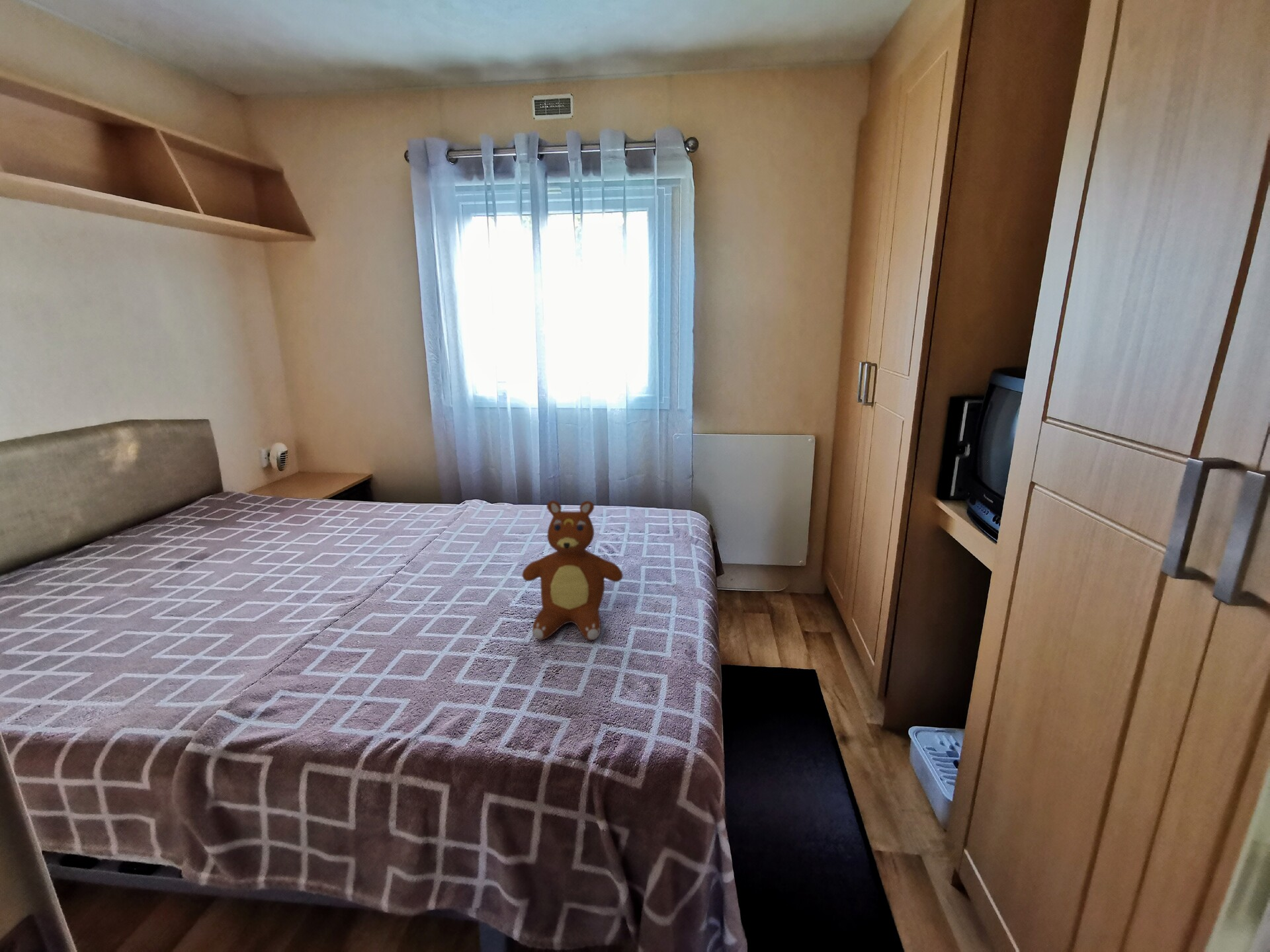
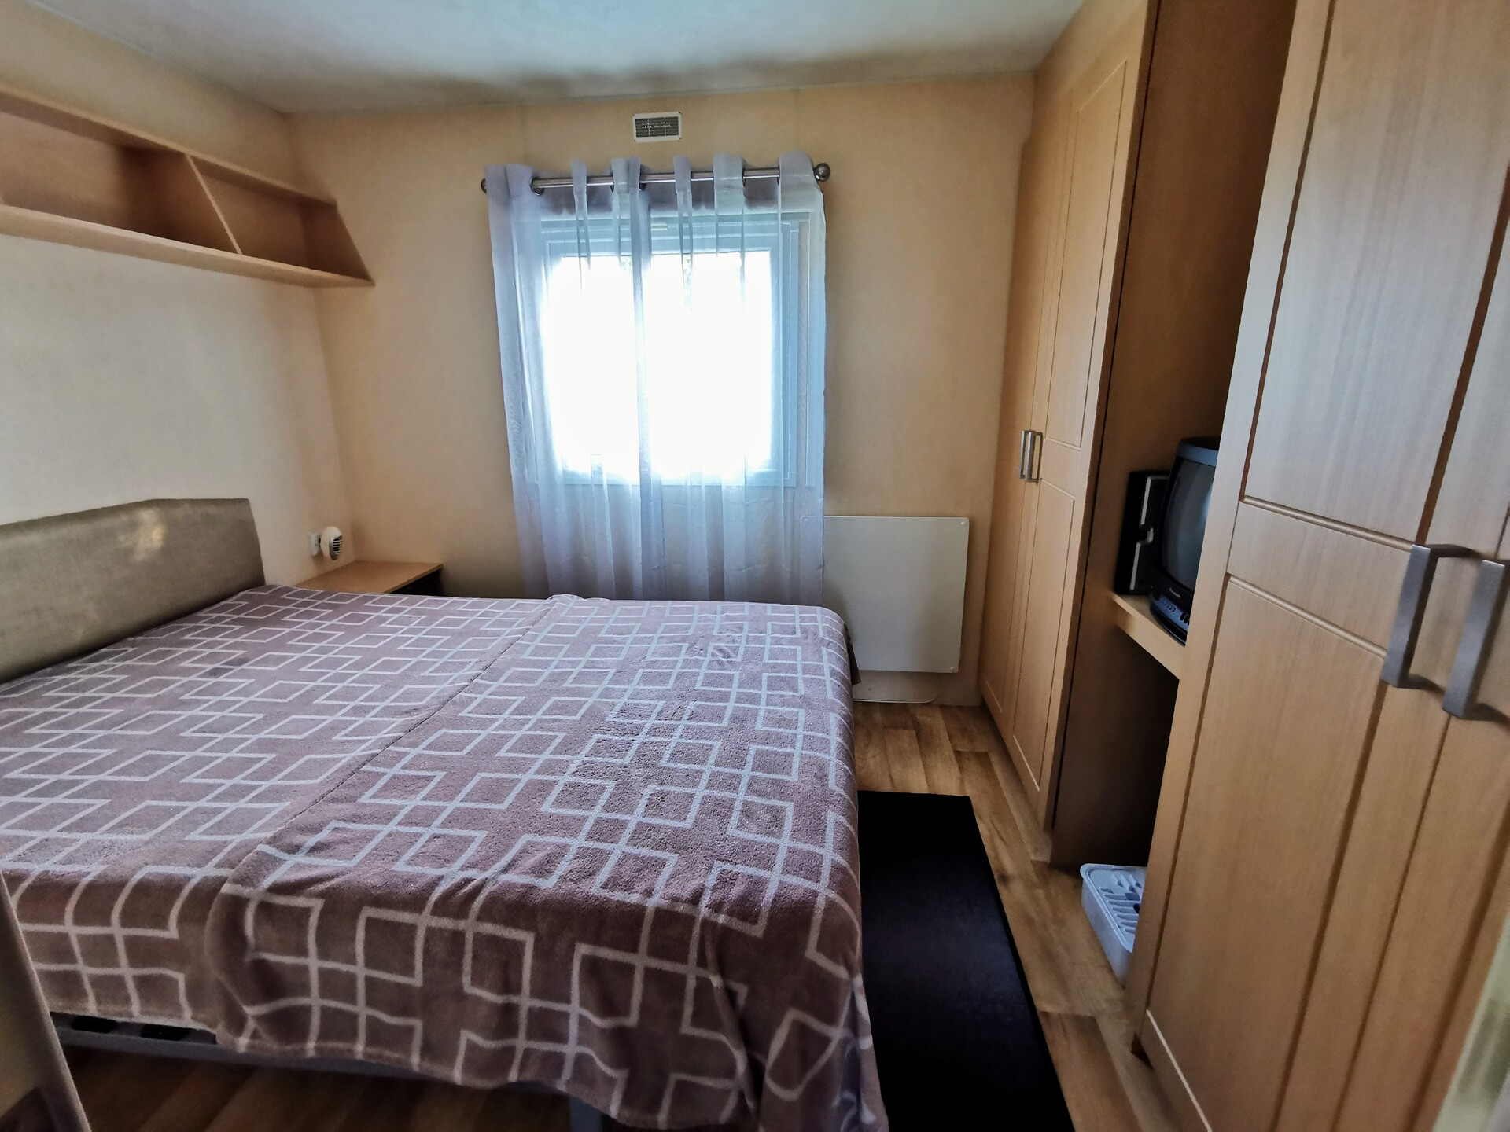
- teddy bear [521,500,624,641]
